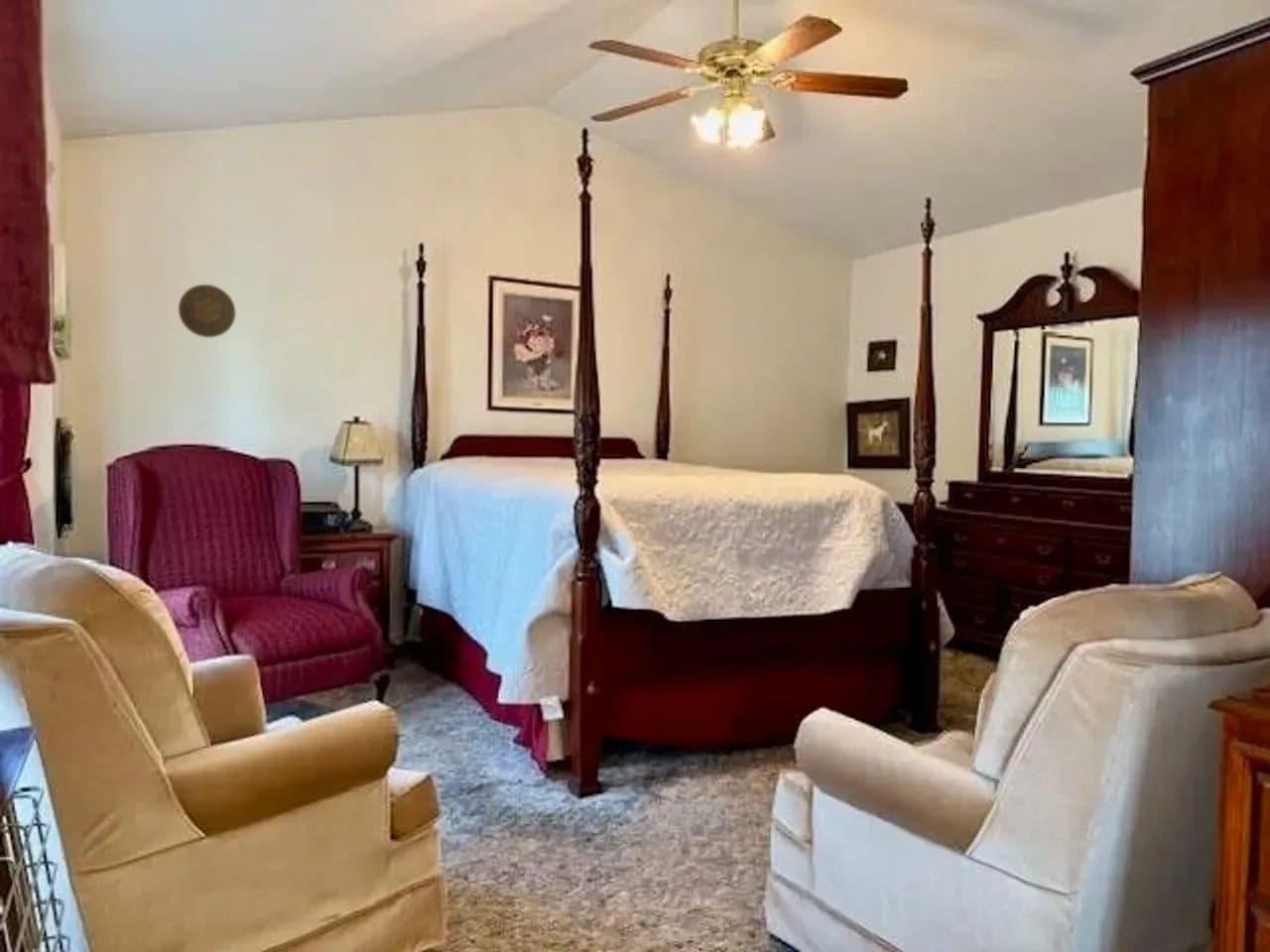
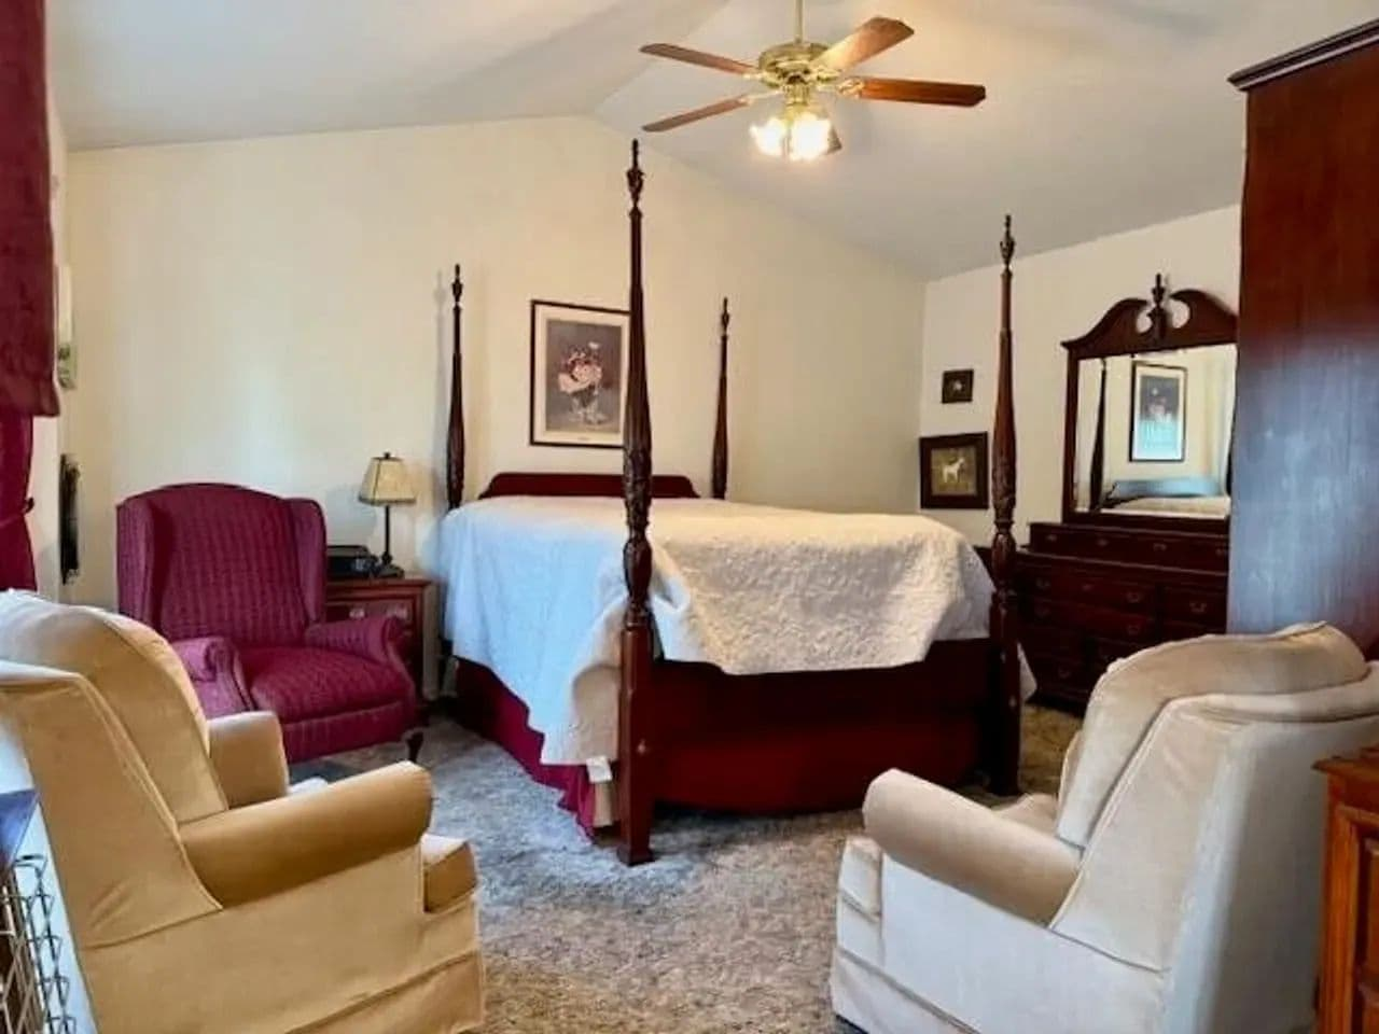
- decorative plate [178,284,237,338]
